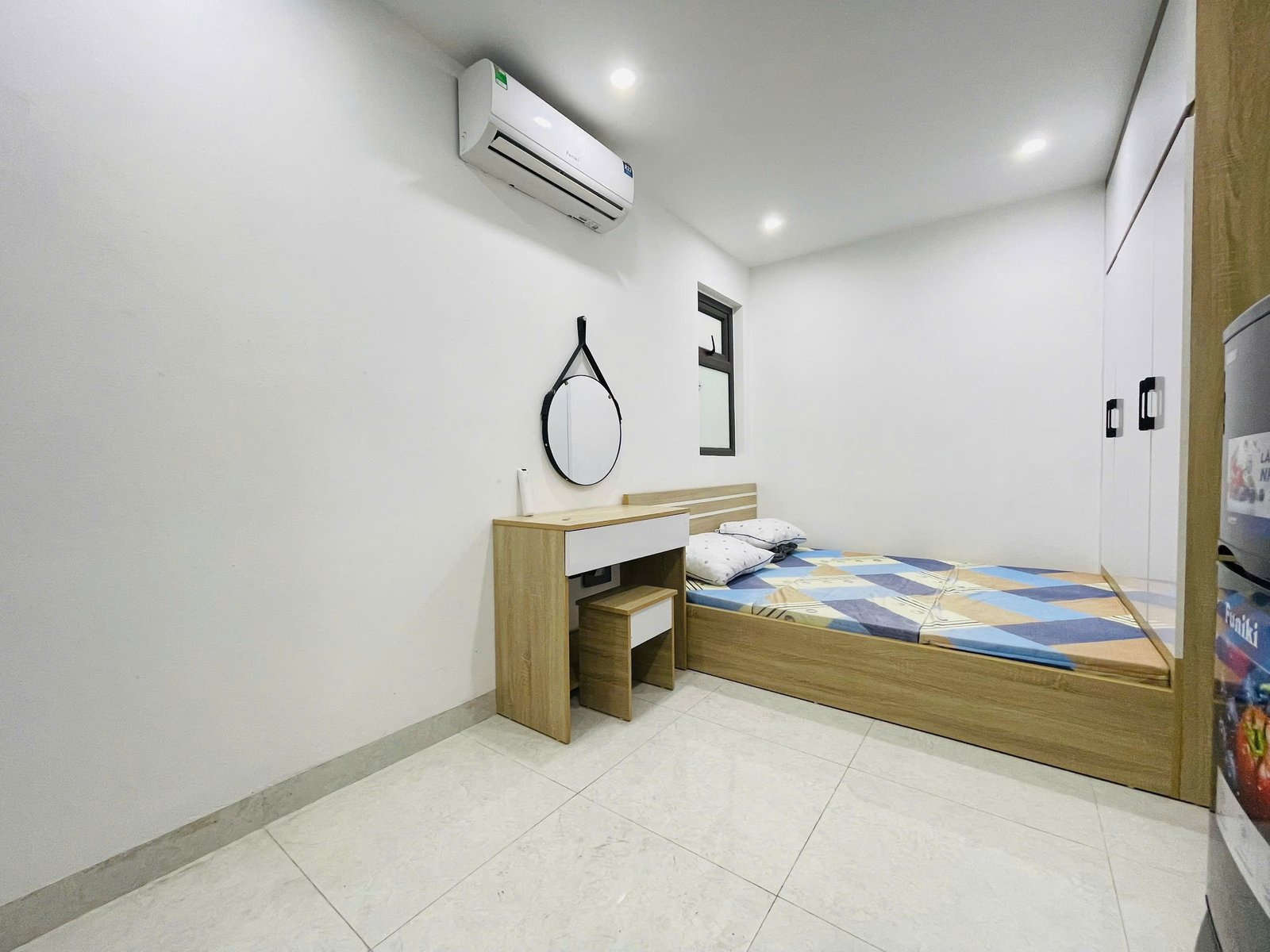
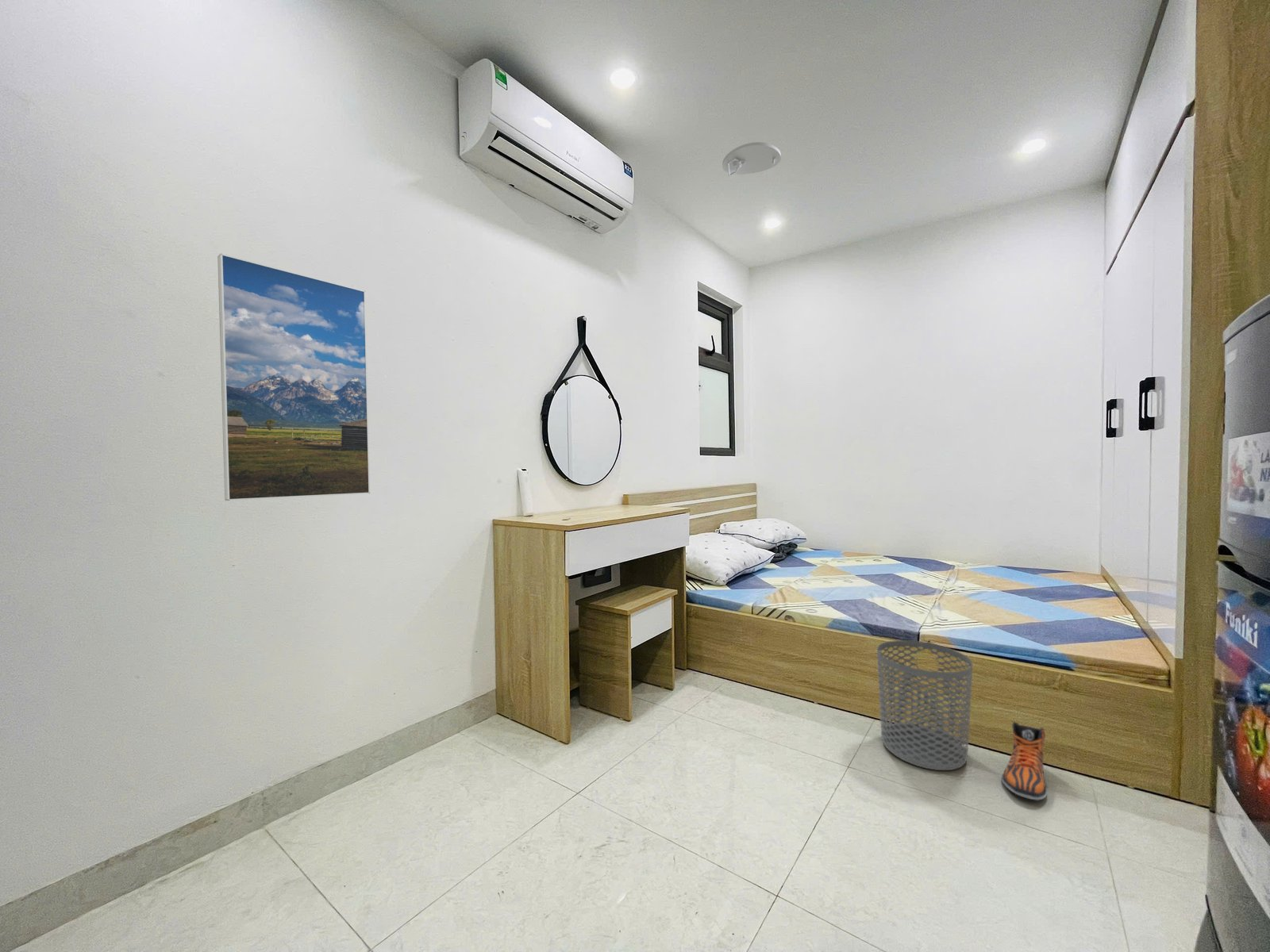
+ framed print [217,252,371,501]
+ waste bin [876,639,973,771]
+ smoke detector [722,141,782,177]
+ sneaker [1001,721,1048,801]
